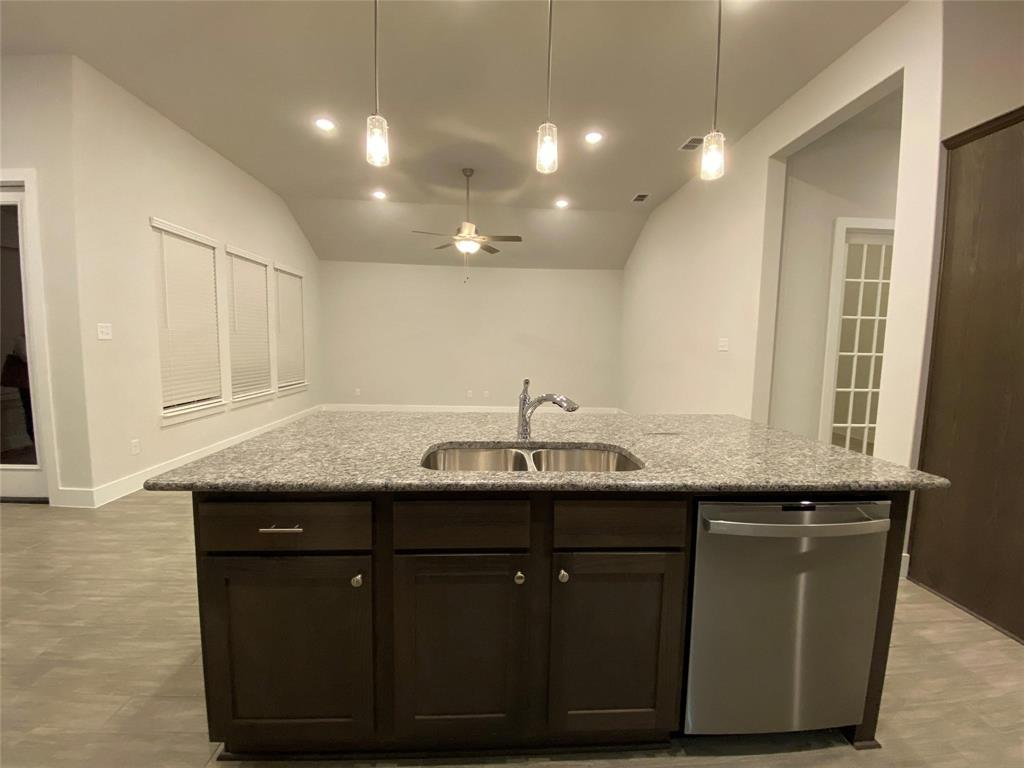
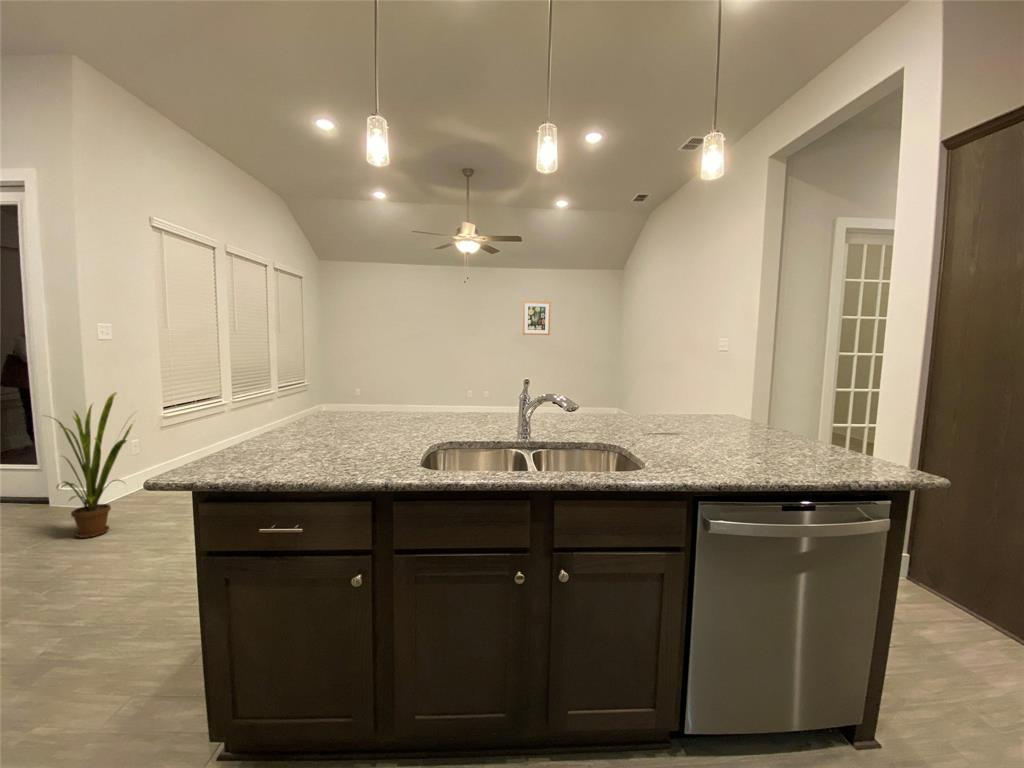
+ house plant [41,391,138,539]
+ wall art [522,300,552,336]
